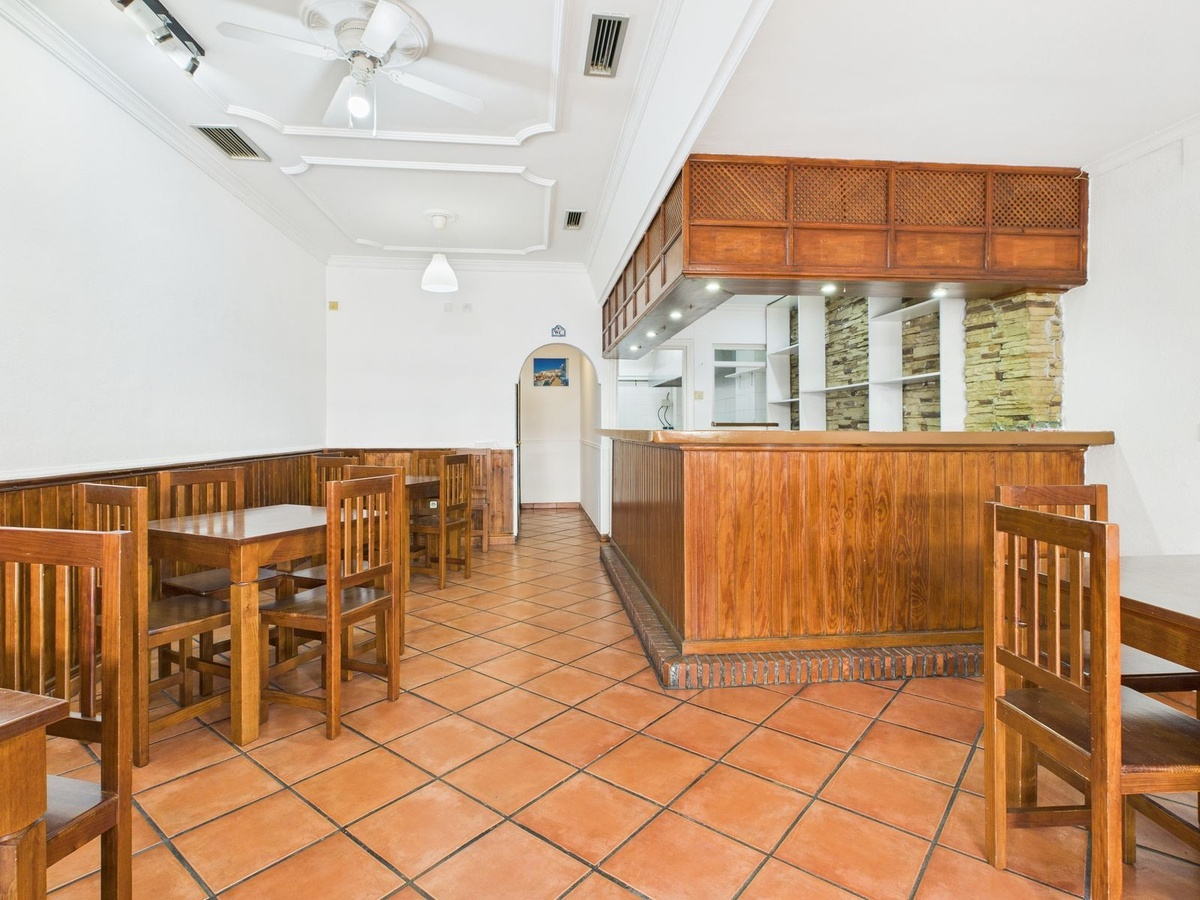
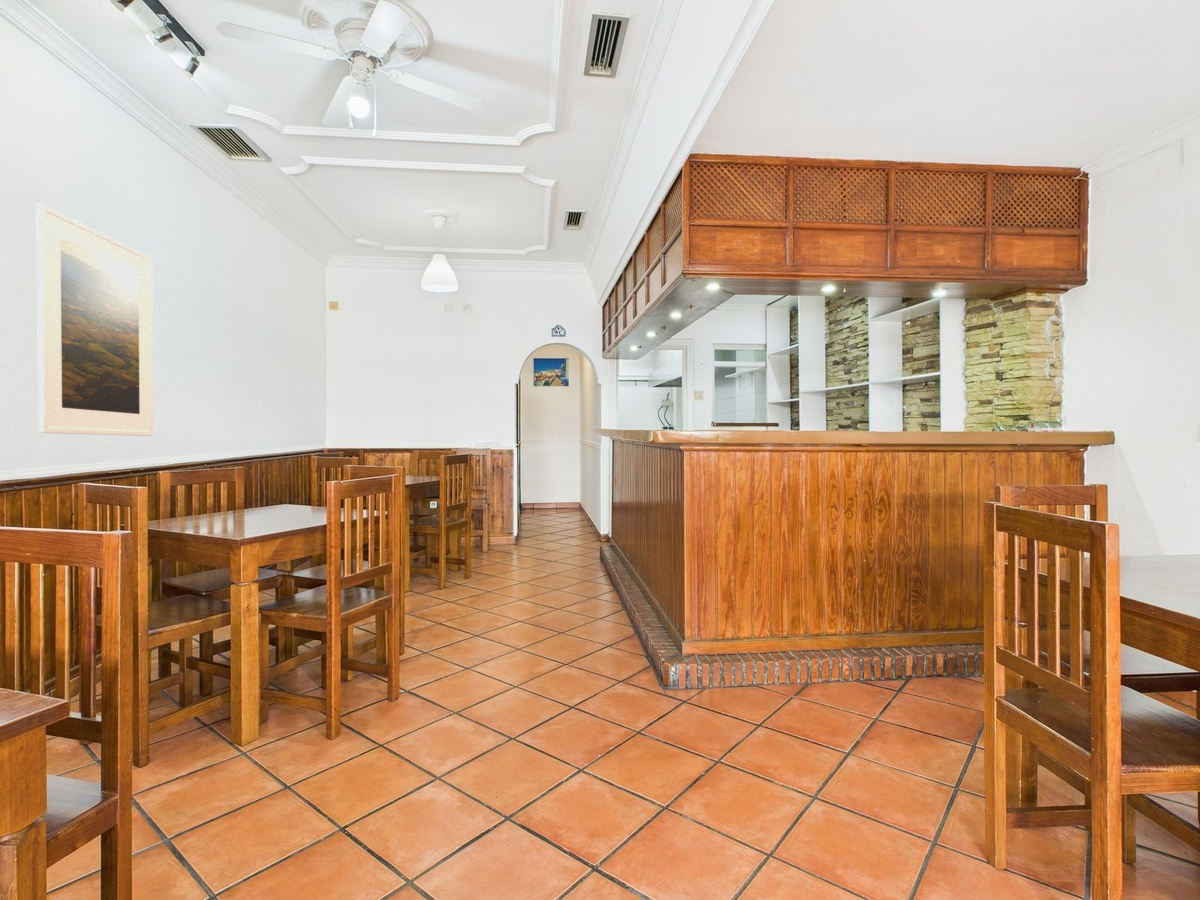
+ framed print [35,203,154,437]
